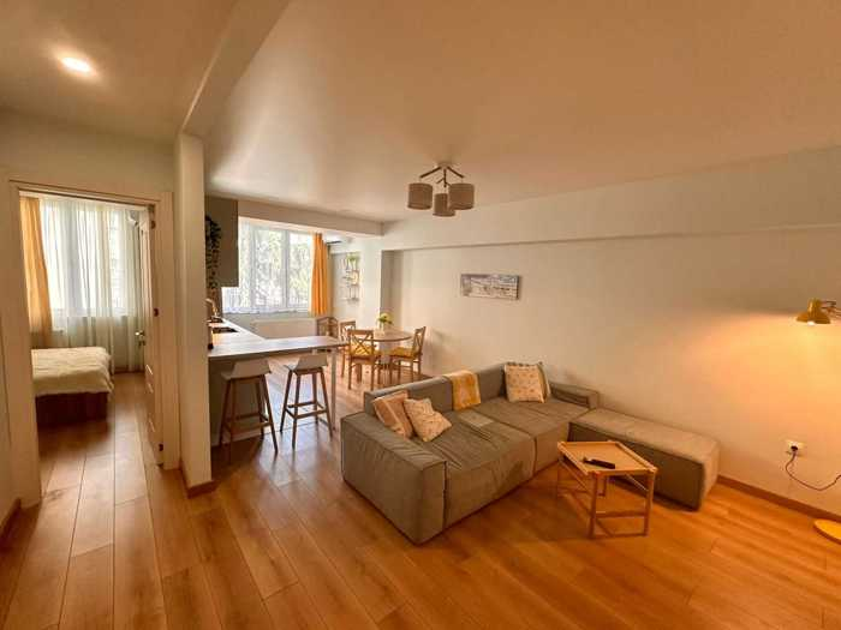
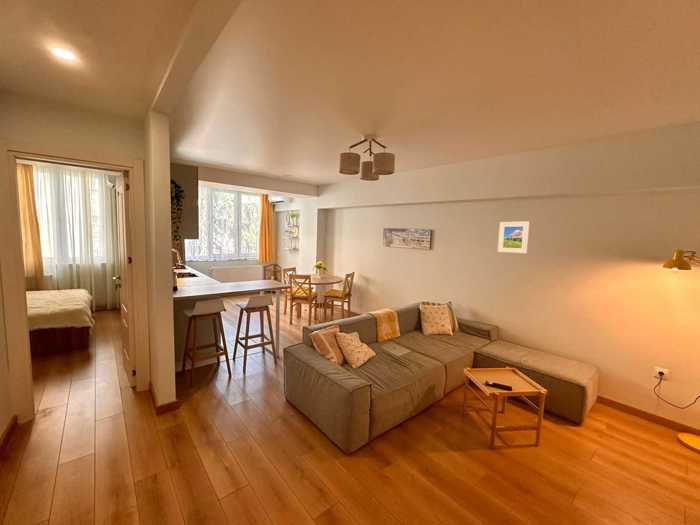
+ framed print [497,220,530,254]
